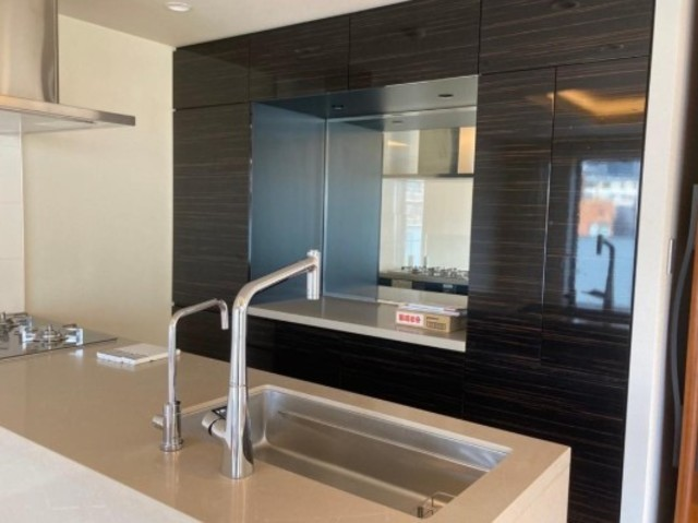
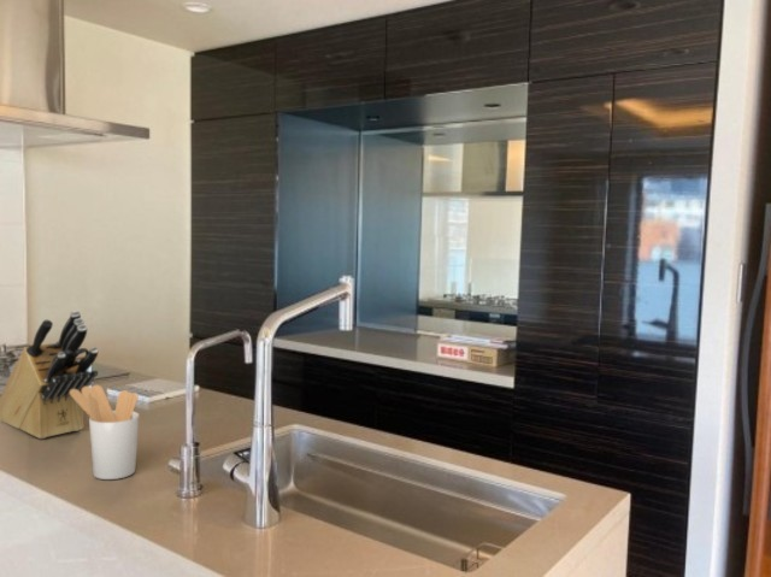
+ knife block [0,310,99,440]
+ utensil holder [70,384,140,481]
